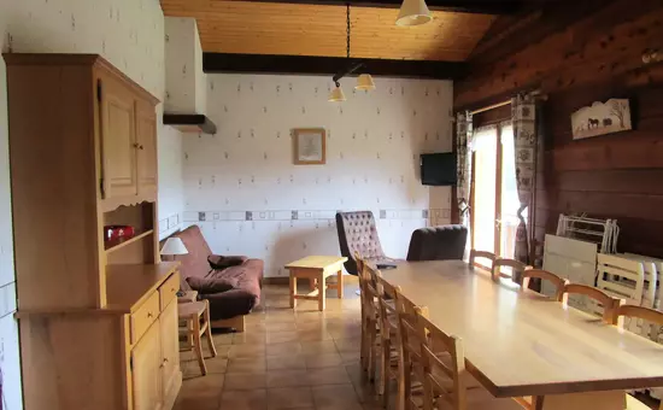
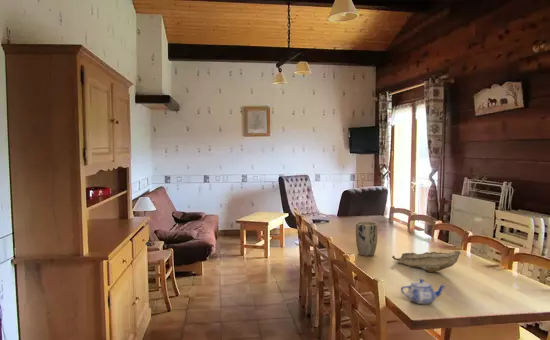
+ plant pot [355,221,378,257]
+ decorative bowl [391,250,462,273]
+ teapot [400,278,447,305]
